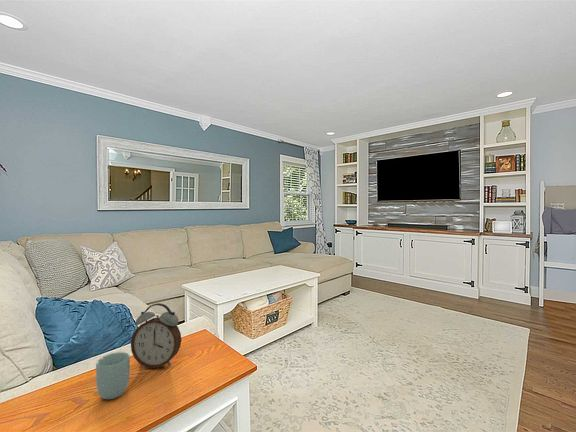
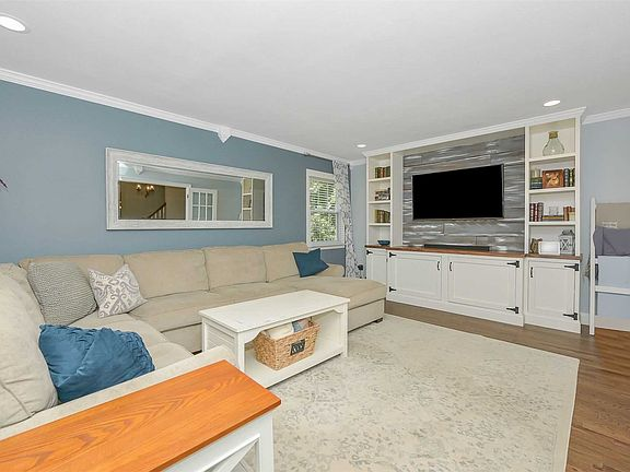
- alarm clock [130,302,182,369]
- cup [95,351,131,400]
